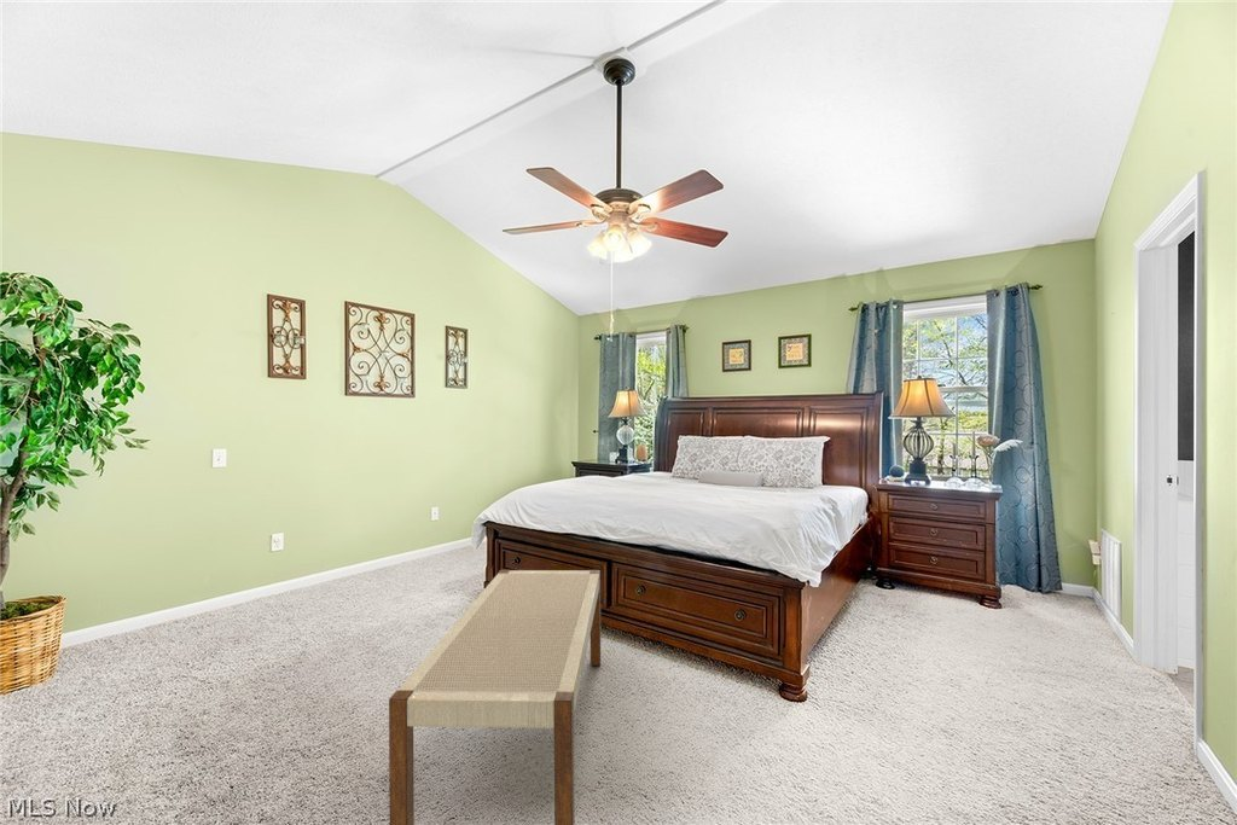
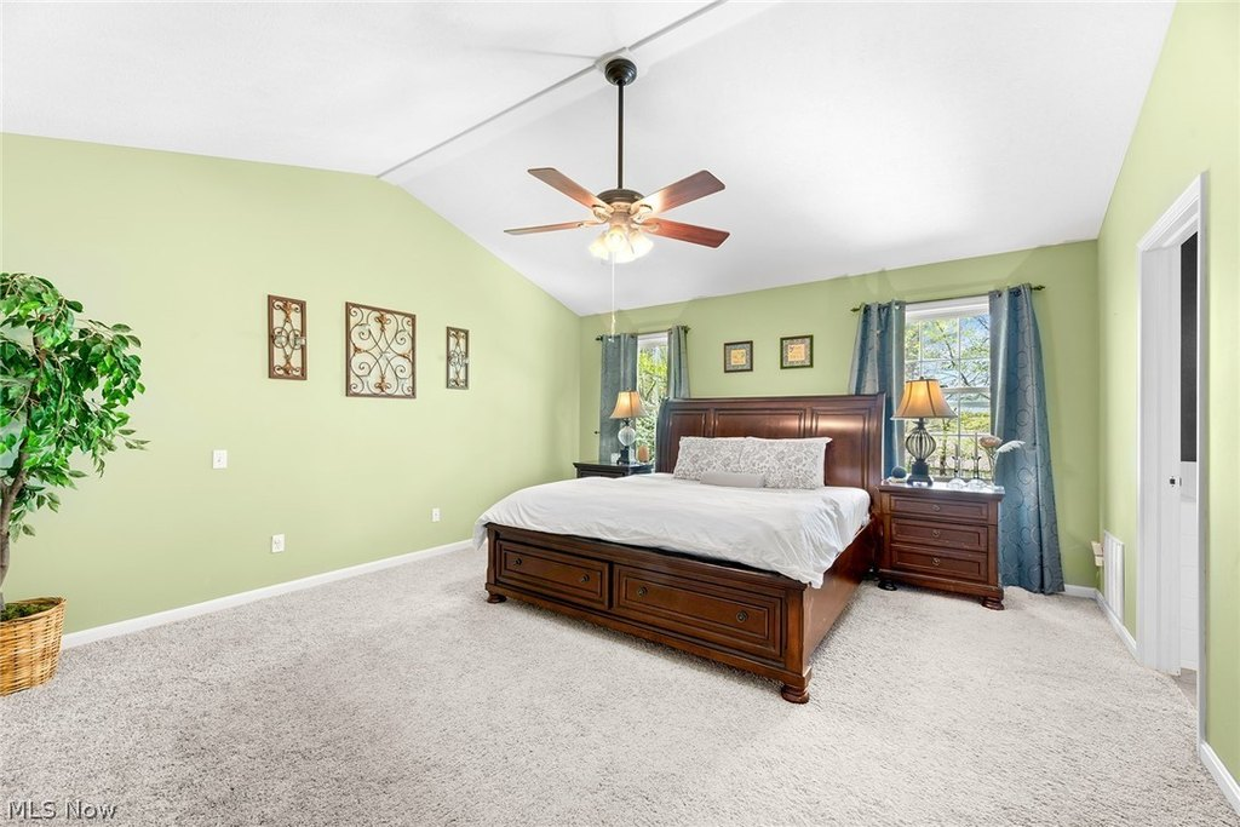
- bench [388,569,602,825]
